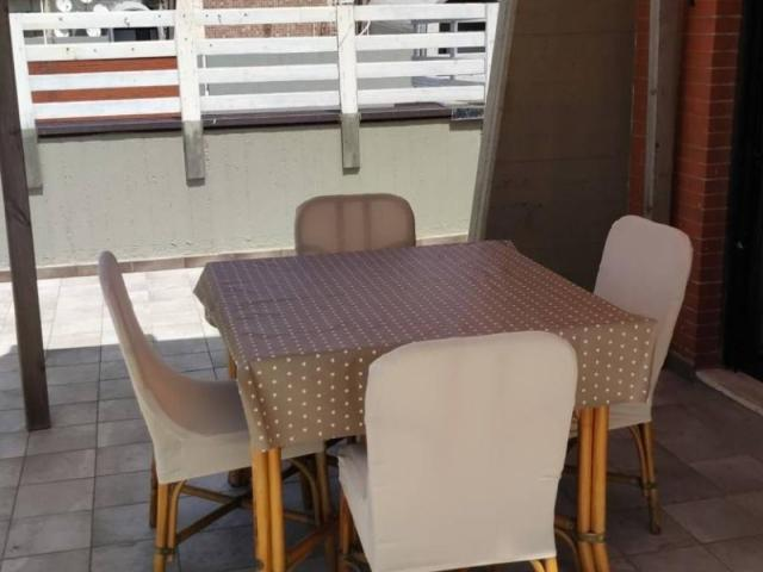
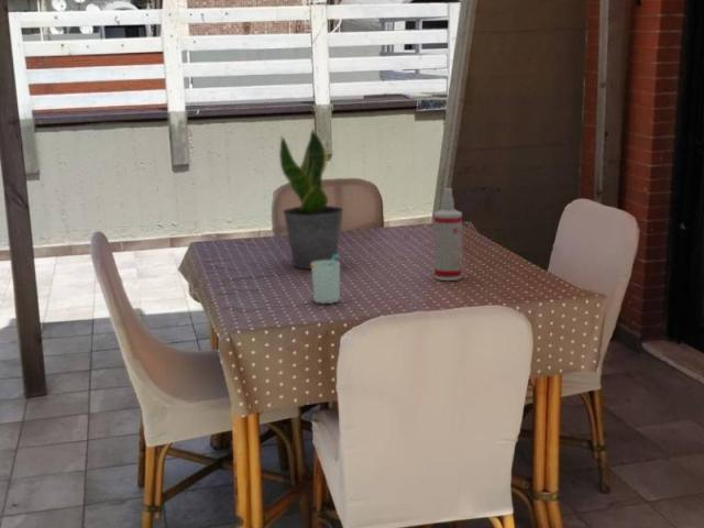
+ potted plant [278,128,344,270]
+ spray bottle [433,187,463,282]
+ cup [310,254,341,305]
